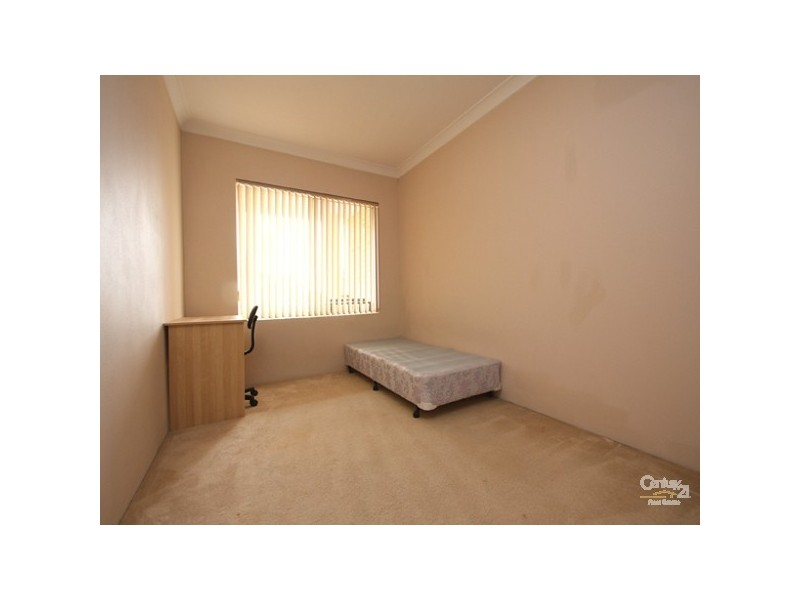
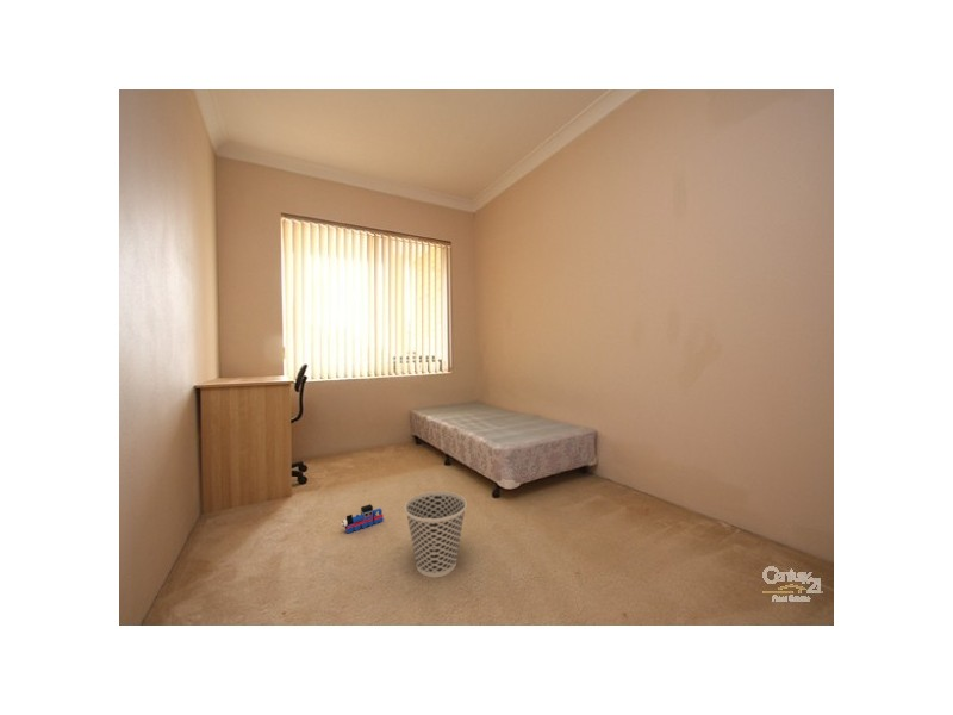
+ wastebasket [404,490,468,578]
+ toy train [341,503,385,534]
